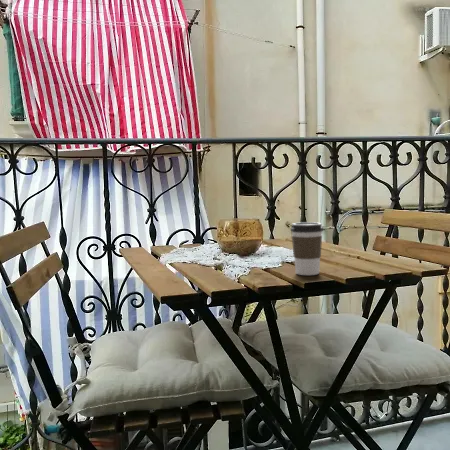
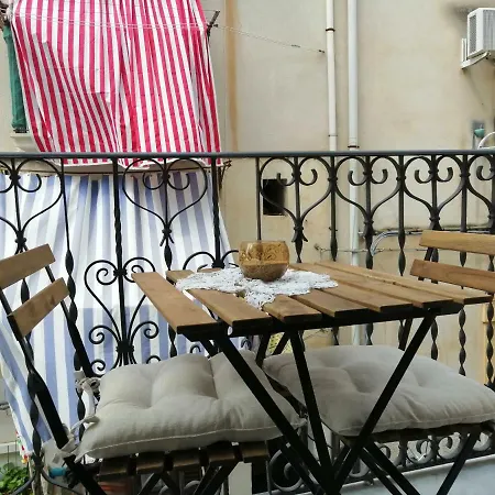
- coffee cup [290,221,324,276]
